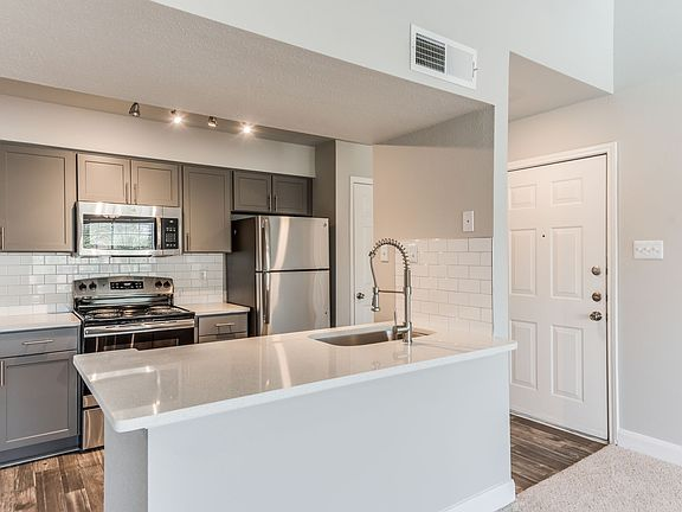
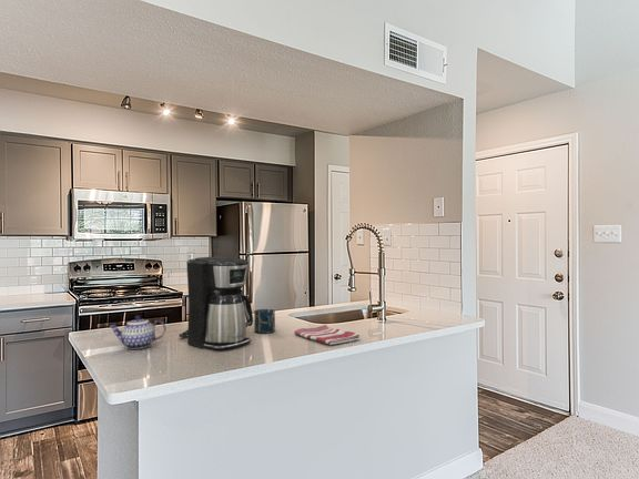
+ cup [253,308,276,335]
+ coffee maker [178,255,254,351]
+ teapot [108,315,166,350]
+ dish towel [293,324,361,346]
